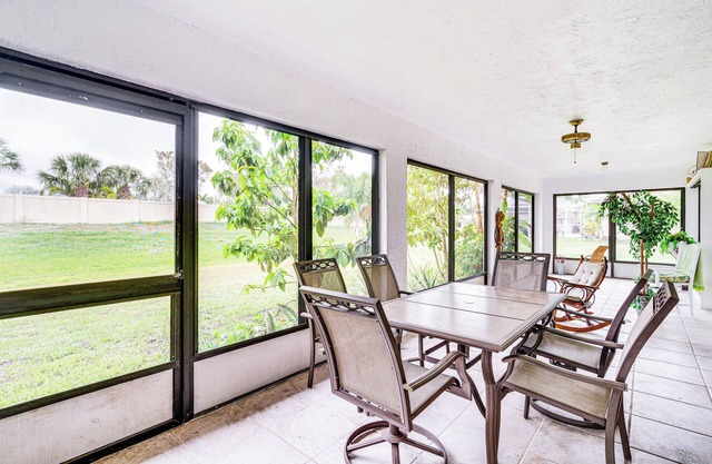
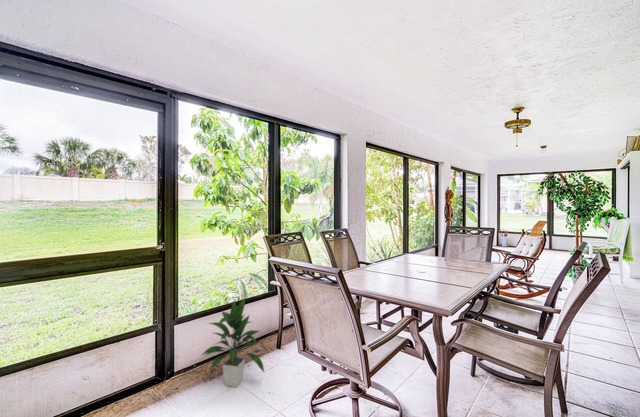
+ indoor plant [200,297,266,388]
